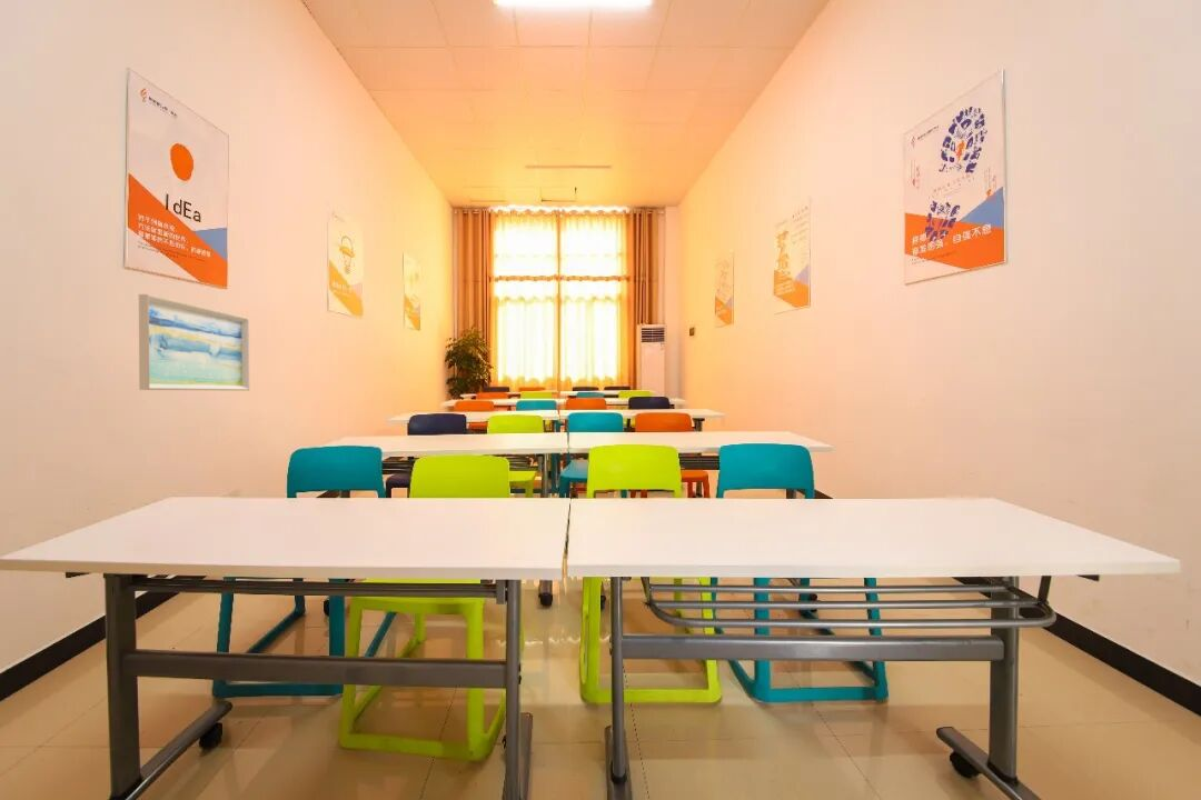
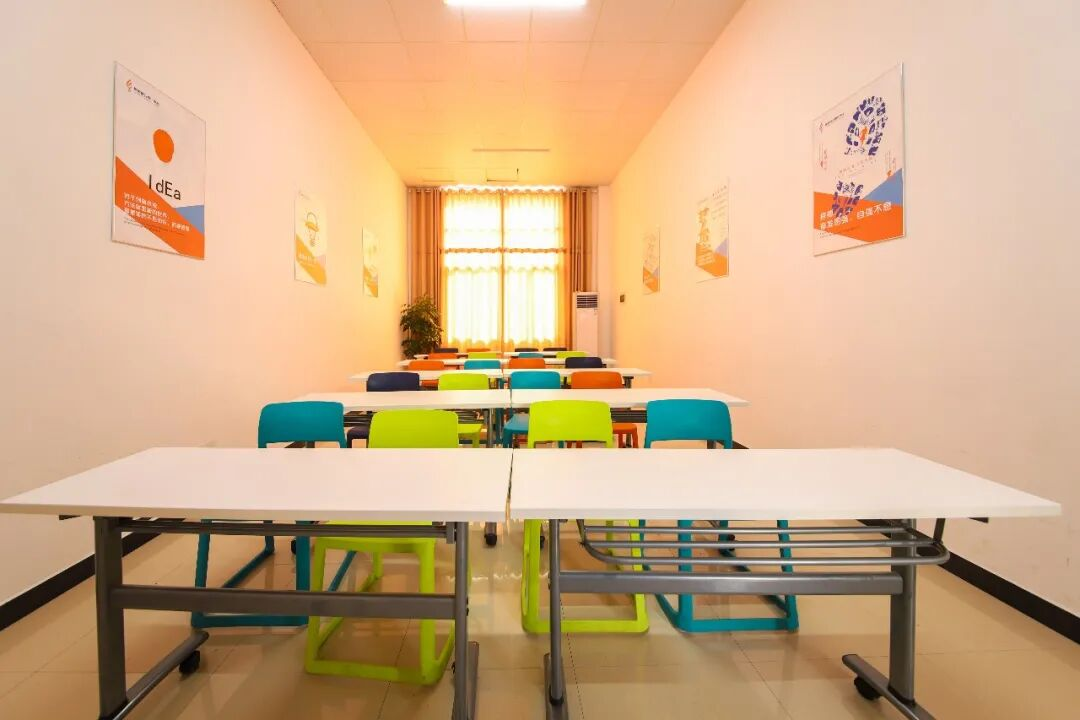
- wall art [138,293,250,392]
